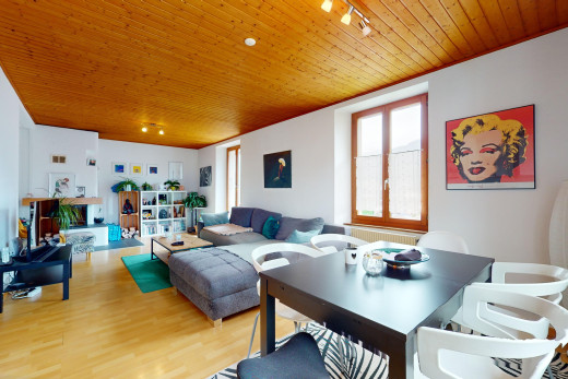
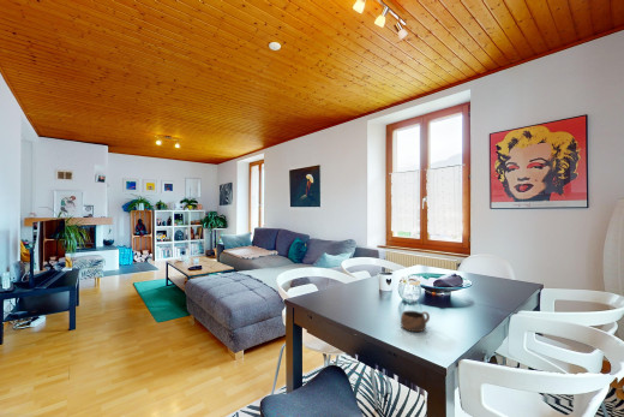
+ cup [400,310,431,333]
